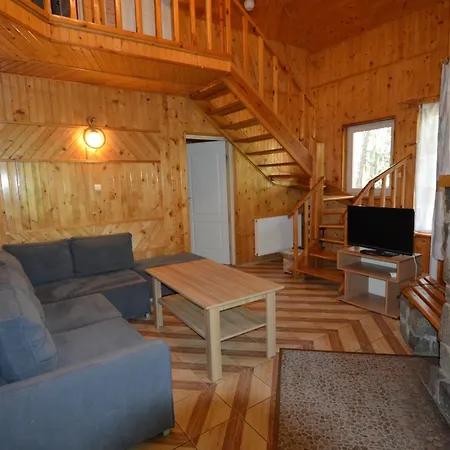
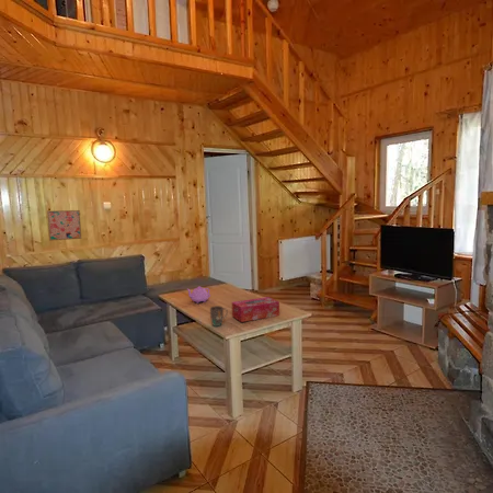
+ wall art [46,209,82,241]
+ mug [209,305,229,328]
+ tissue box [231,296,280,323]
+ teapot [185,285,211,305]
